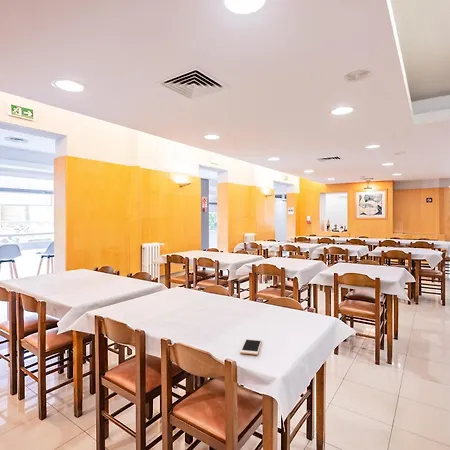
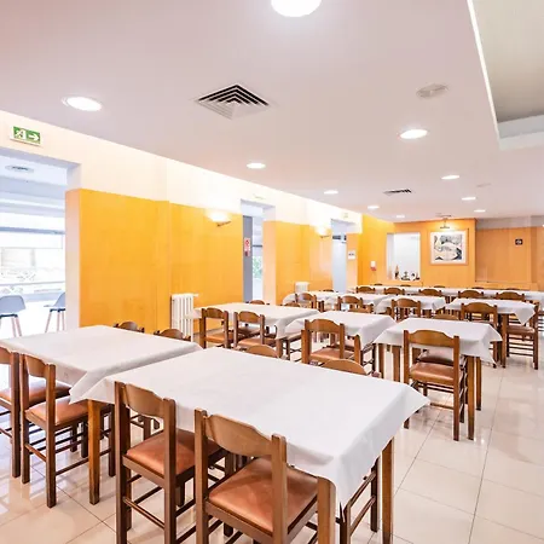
- cell phone [239,338,263,356]
